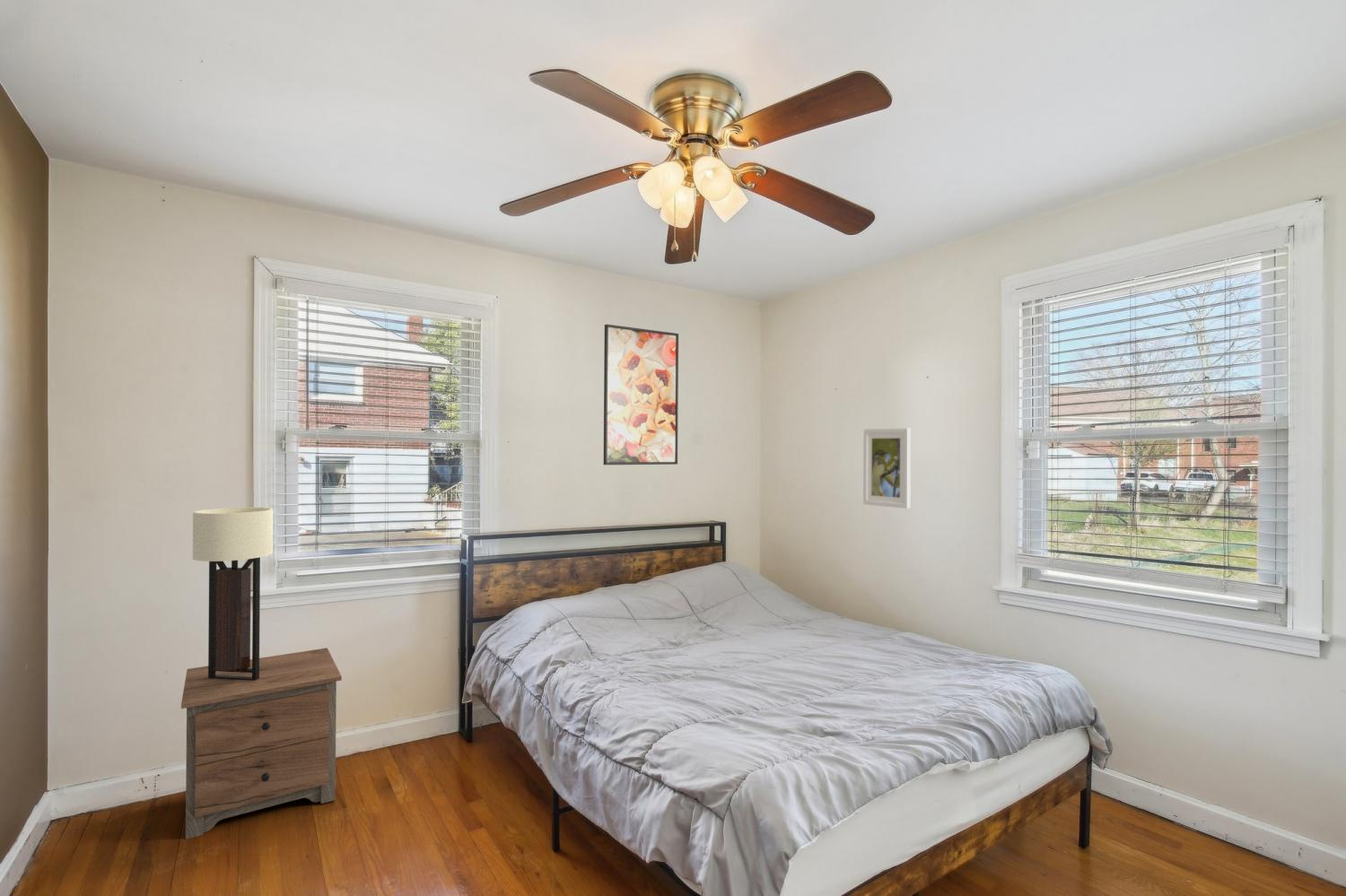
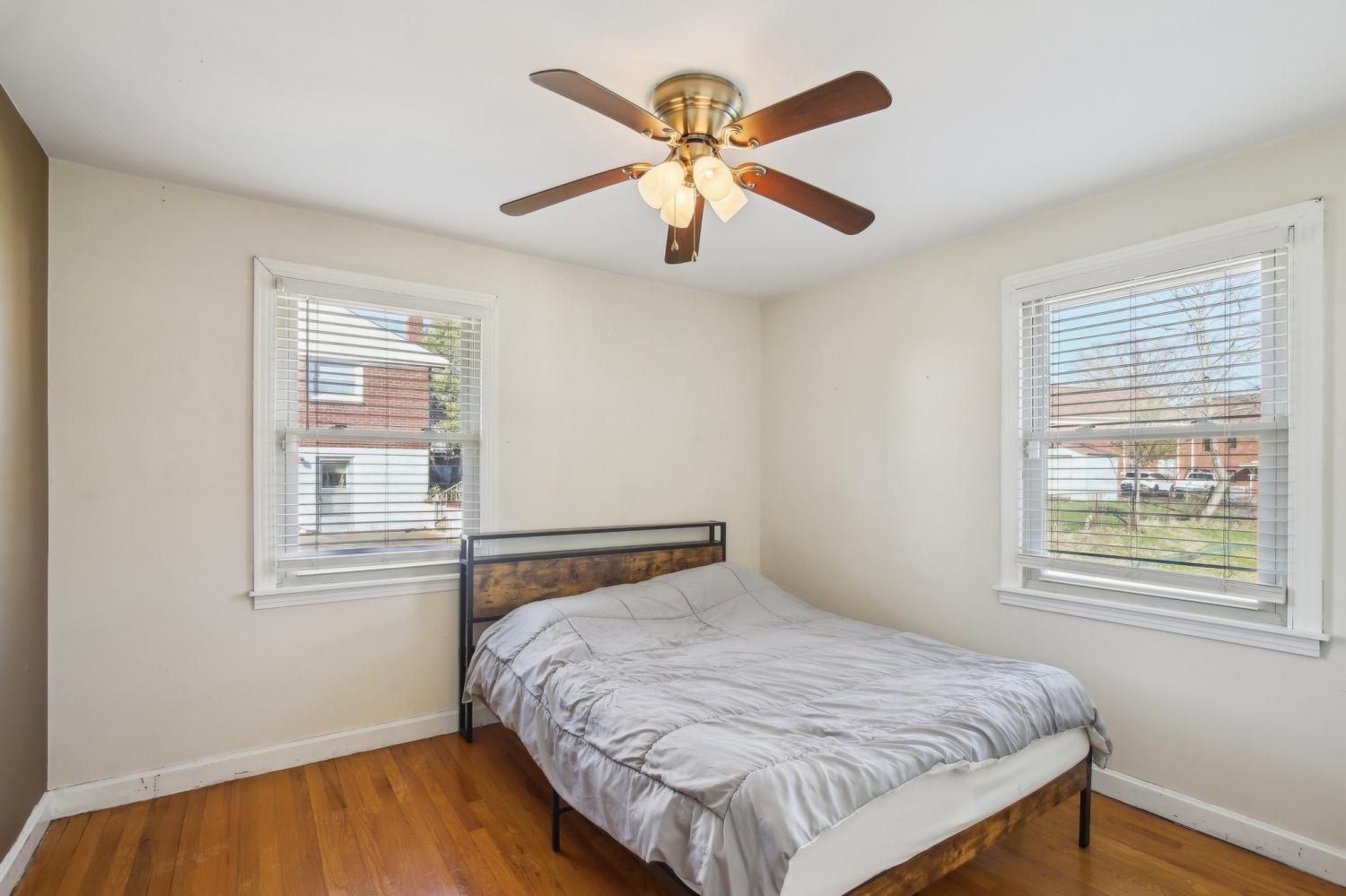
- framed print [603,324,679,465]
- wall sconce [192,507,274,681]
- nightstand [180,648,343,839]
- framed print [862,427,912,509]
